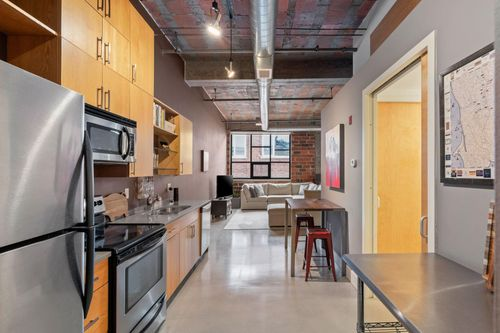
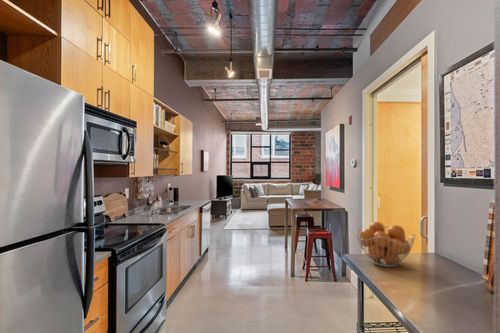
+ fruit basket [355,221,416,268]
